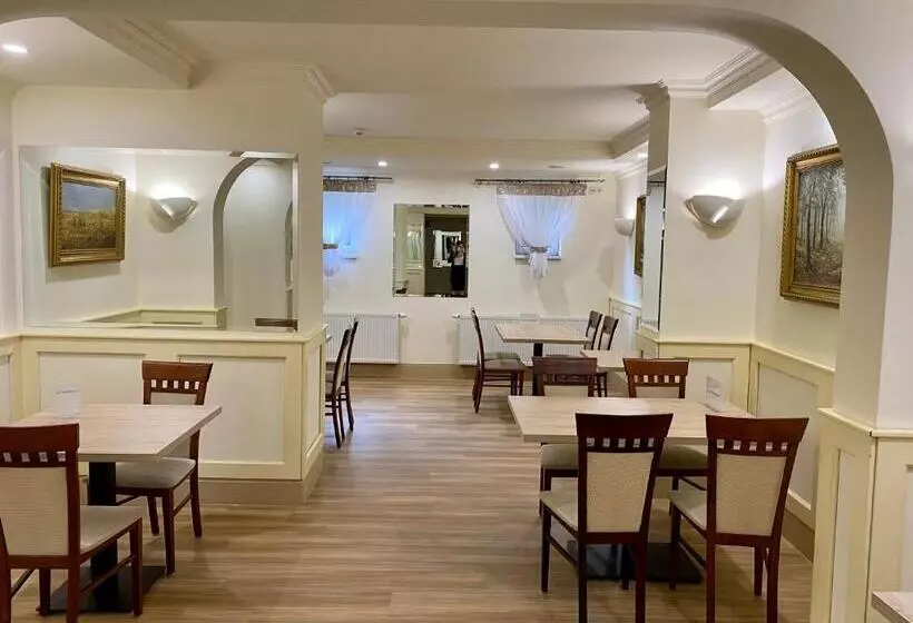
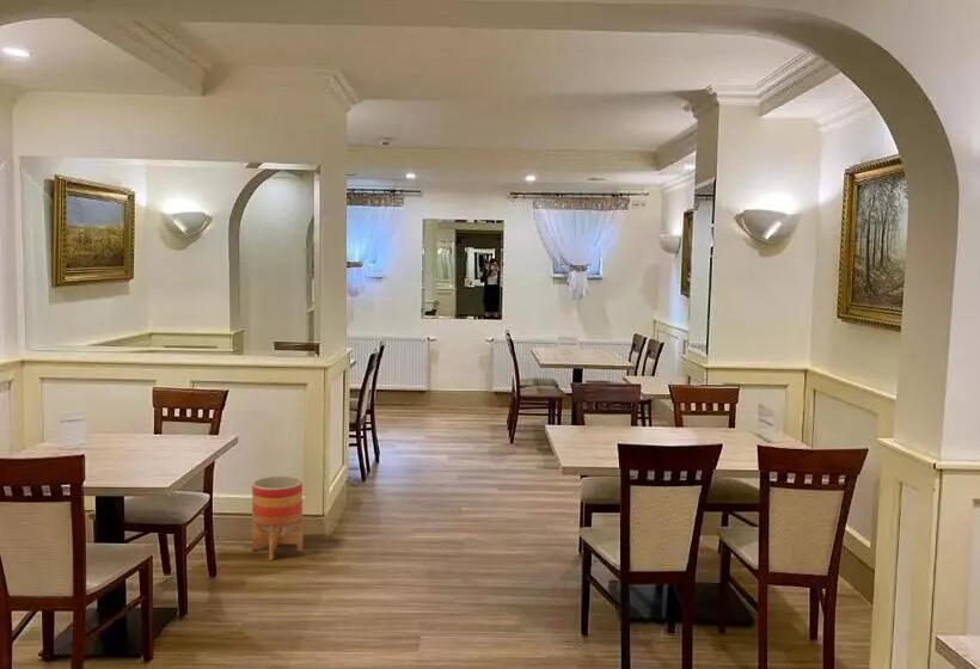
+ planter [251,474,304,561]
